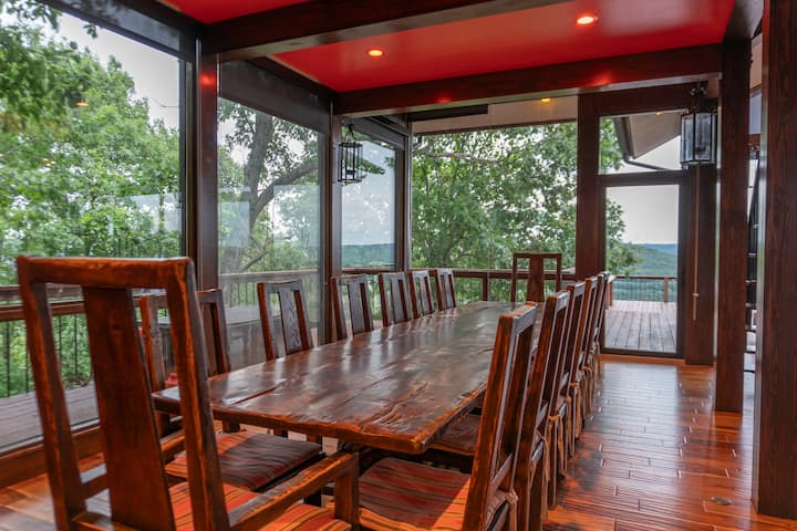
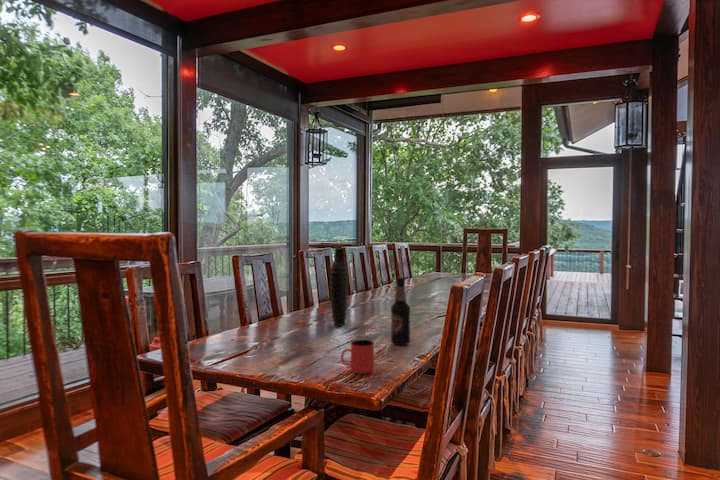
+ decorative vase [329,247,349,328]
+ bottle [390,276,411,346]
+ cup [340,339,375,375]
